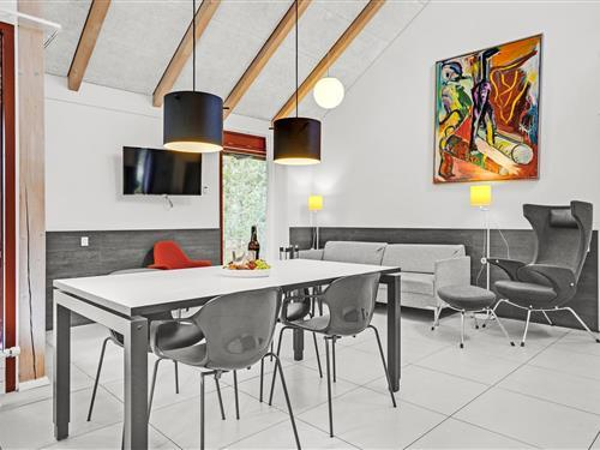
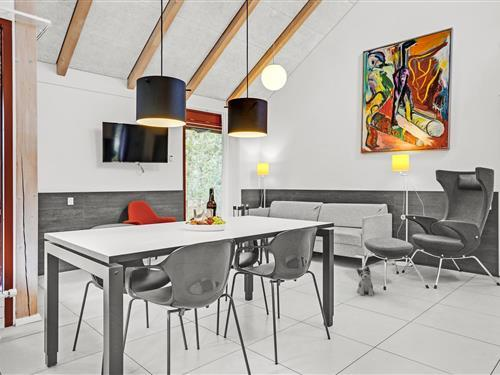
+ plush toy [356,265,376,297]
